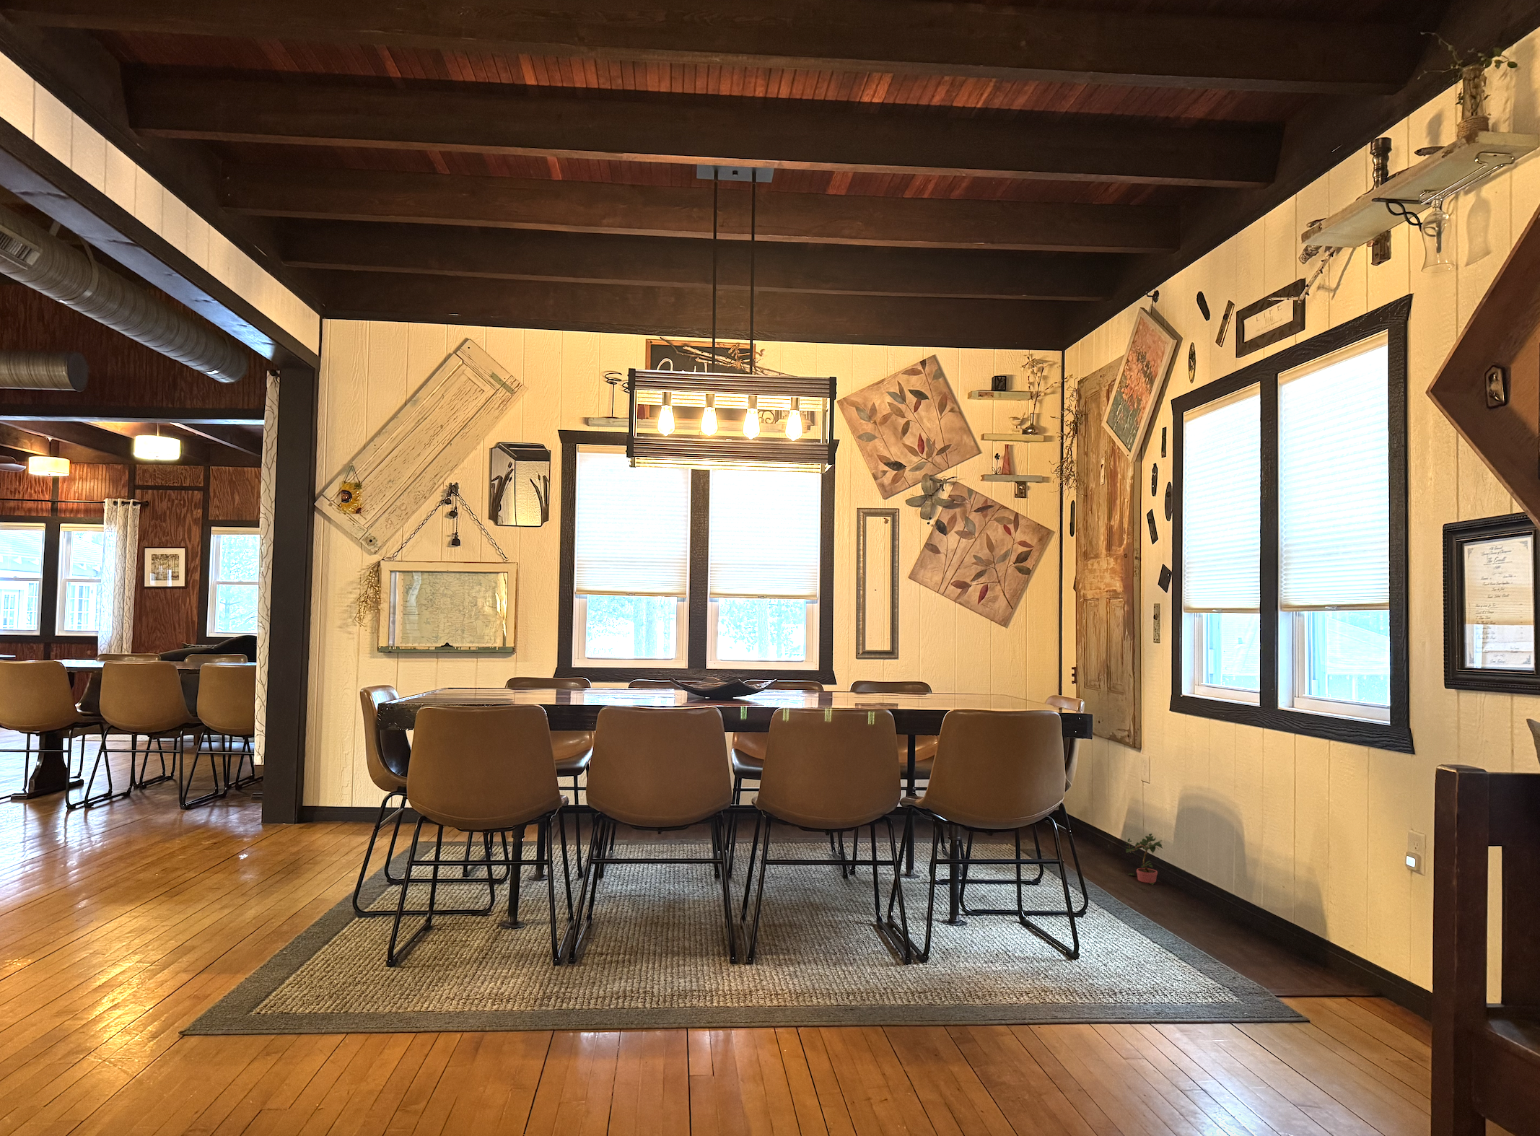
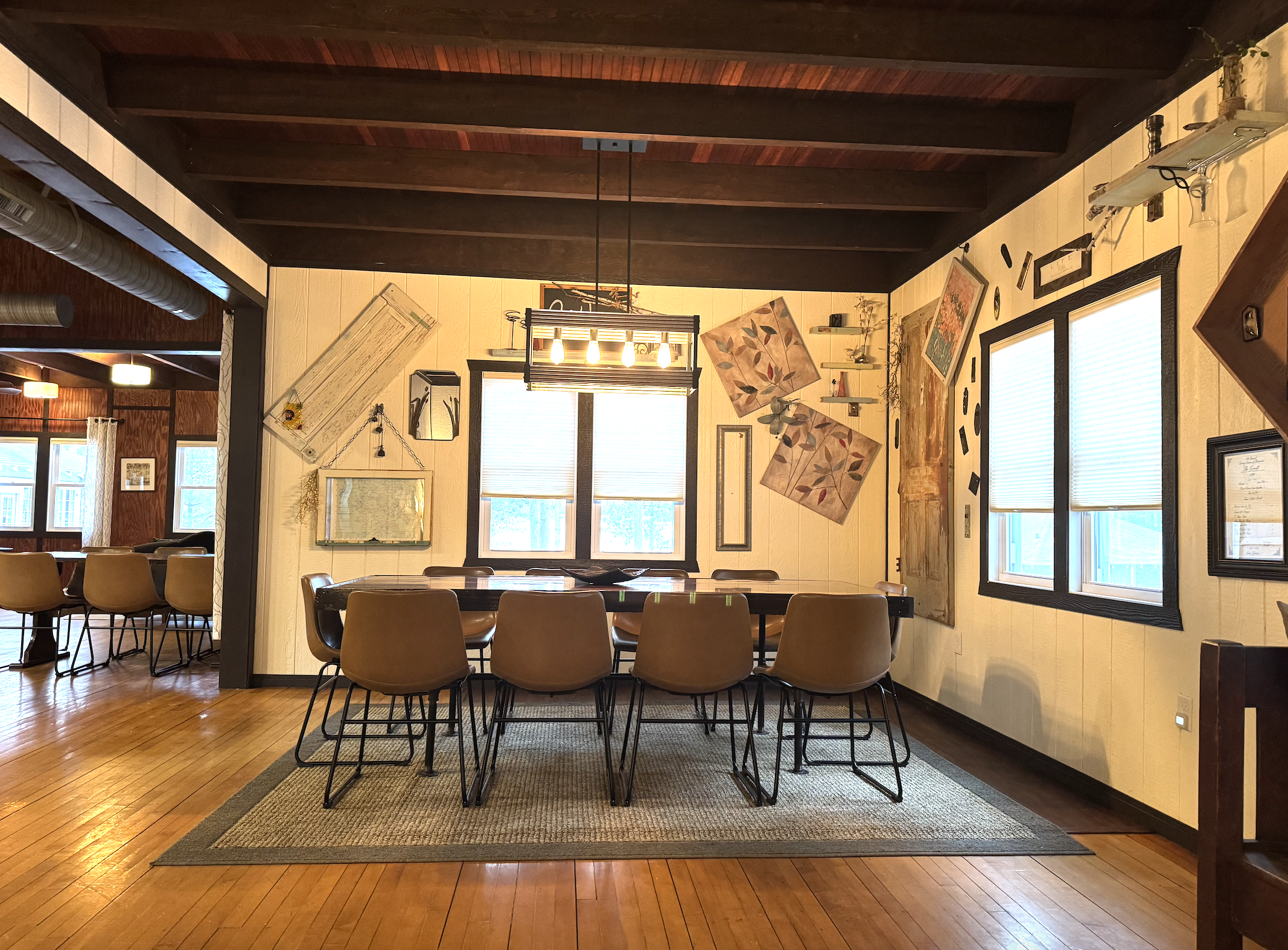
- potted plant [1125,833,1163,886]
